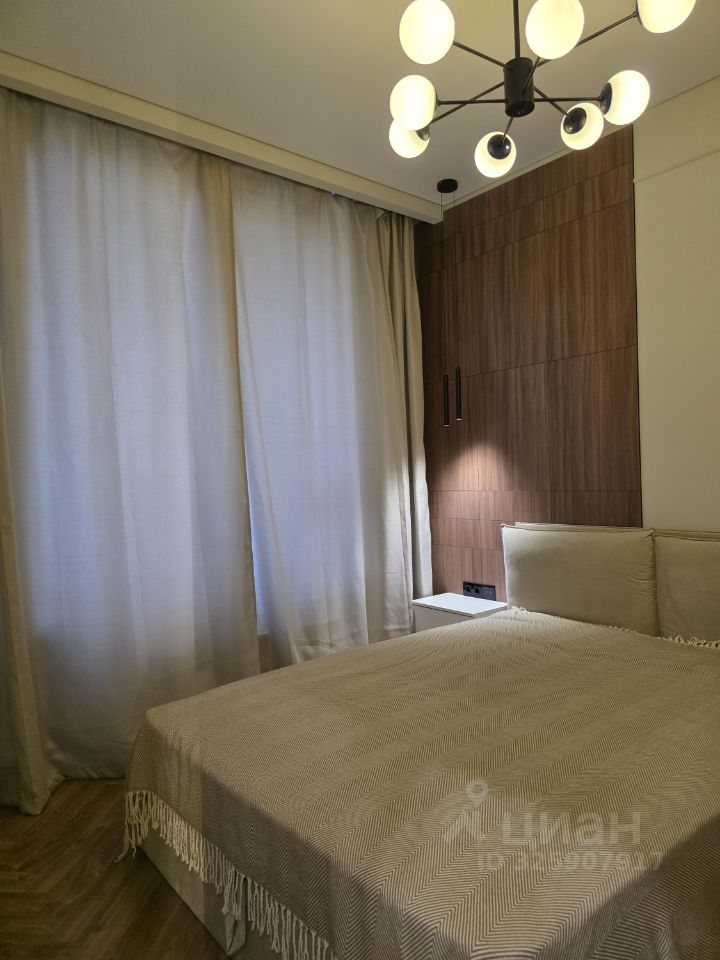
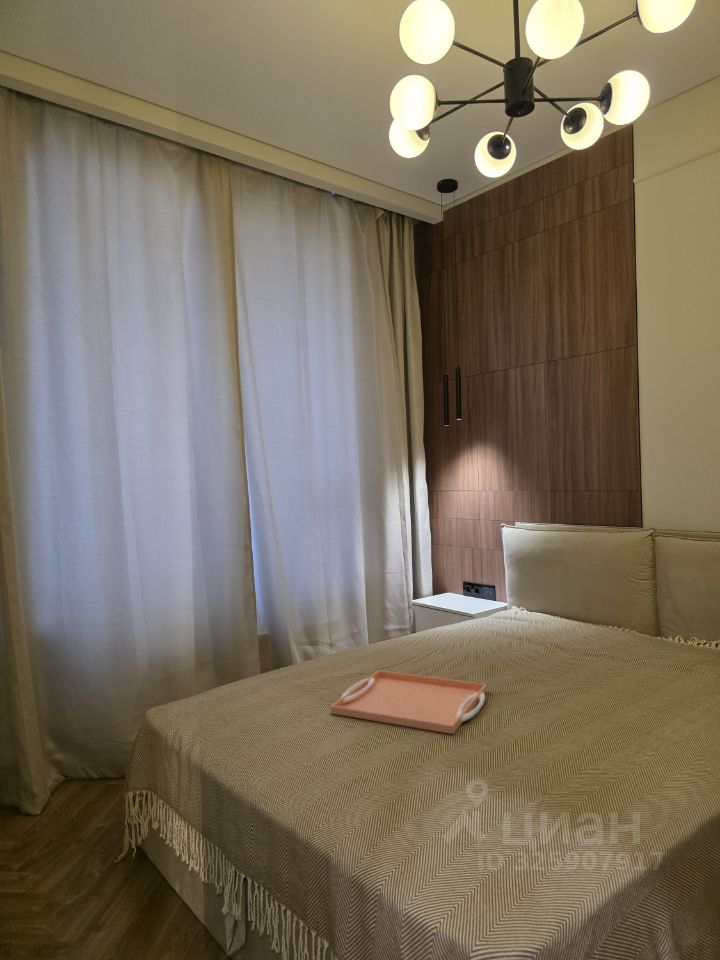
+ serving tray [329,669,488,735]
